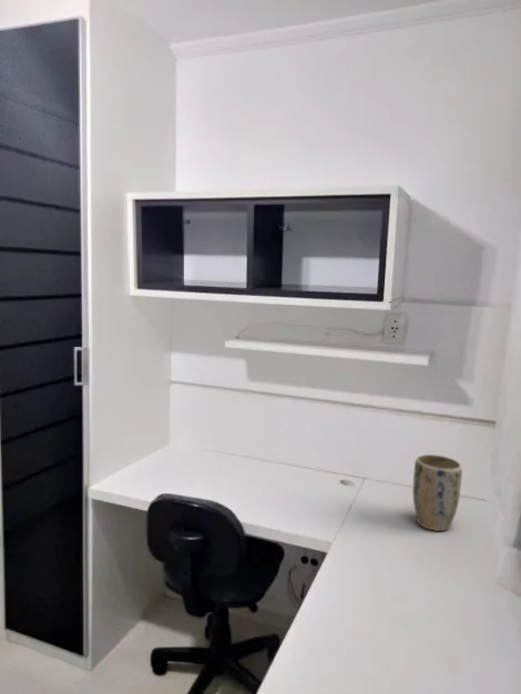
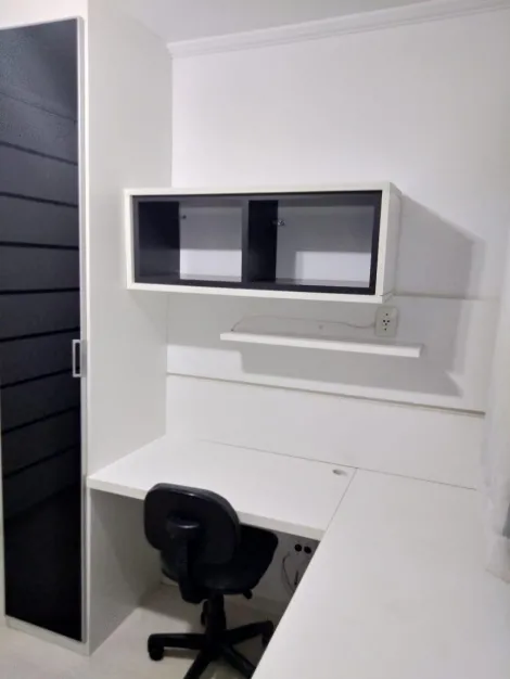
- plant pot [412,453,463,532]
